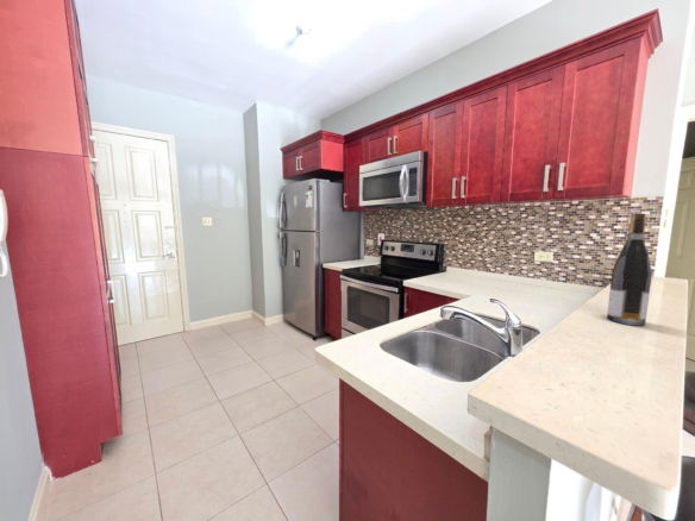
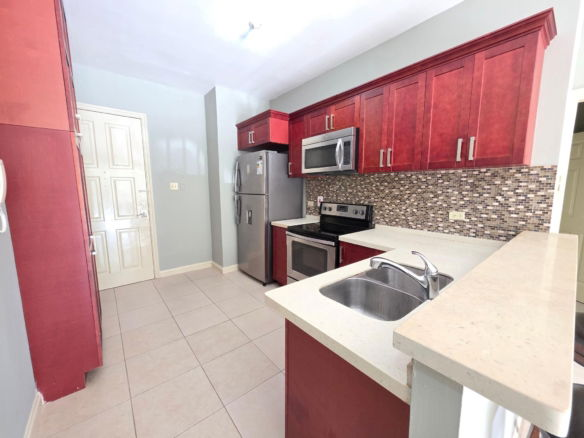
- wine bottle [606,213,653,327]
